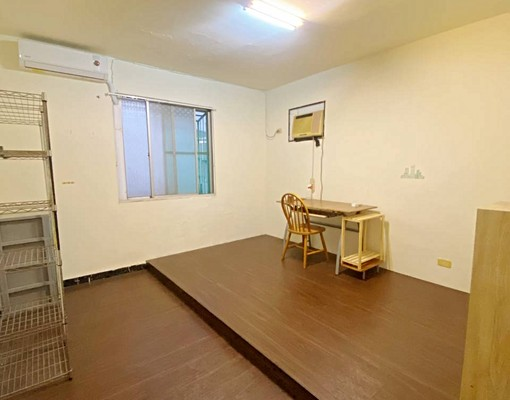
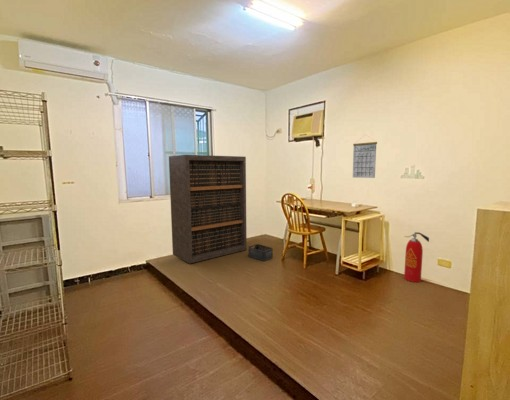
+ calendar [352,134,378,179]
+ storage bin [248,243,274,262]
+ bookshelf [168,154,248,265]
+ fire extinguisher [403,231,430,283]
